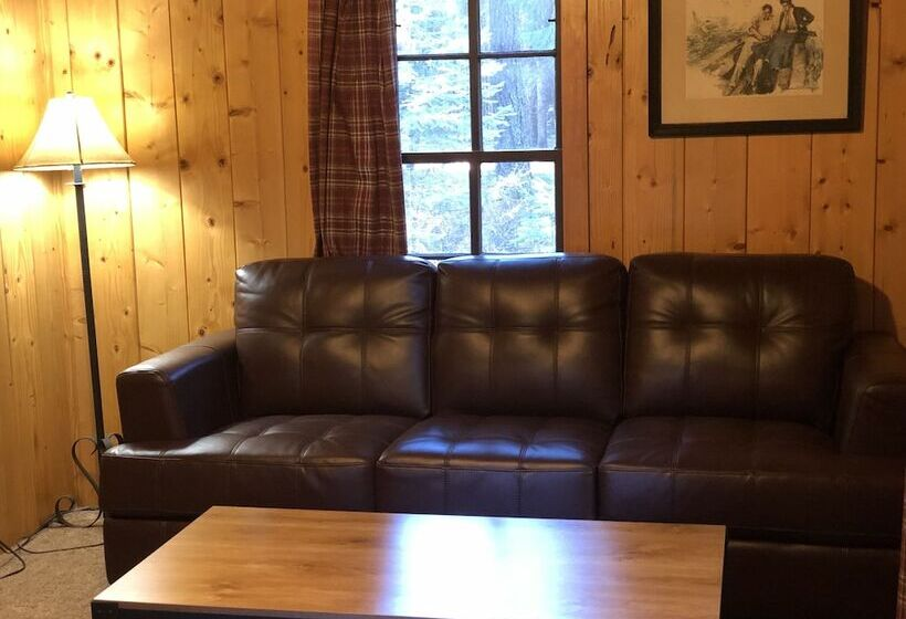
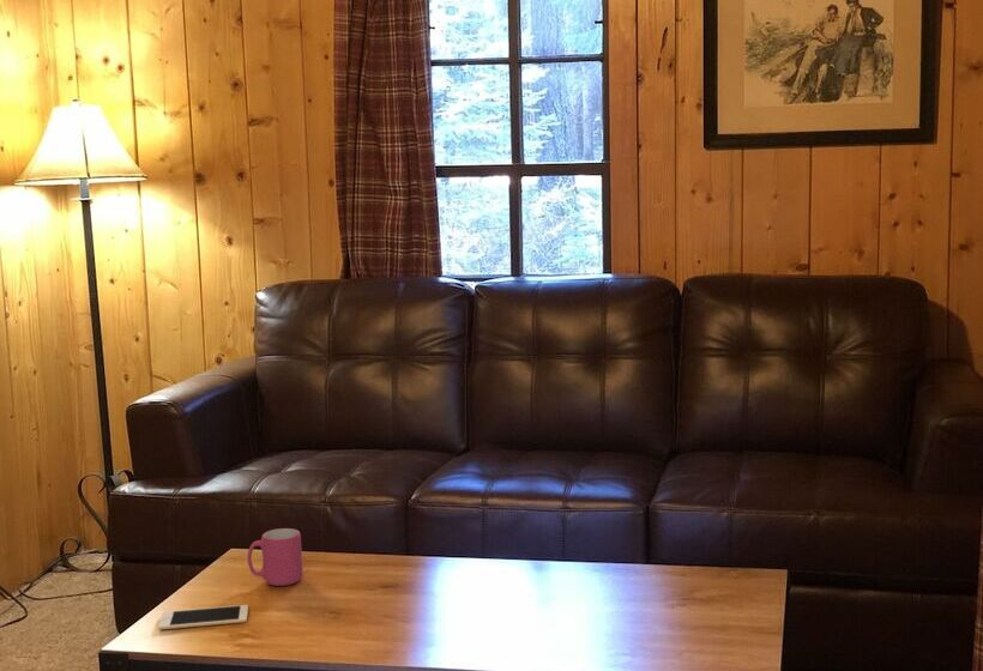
+ mug [247,527,304,587]
+ cell phone [157,604,249,631]
